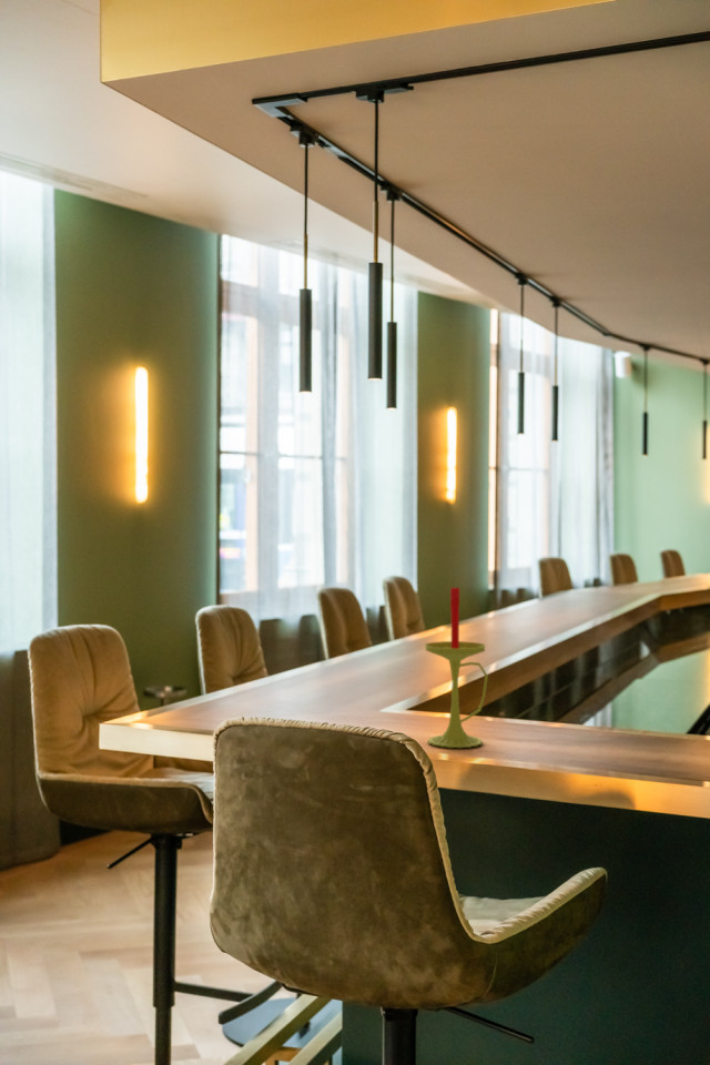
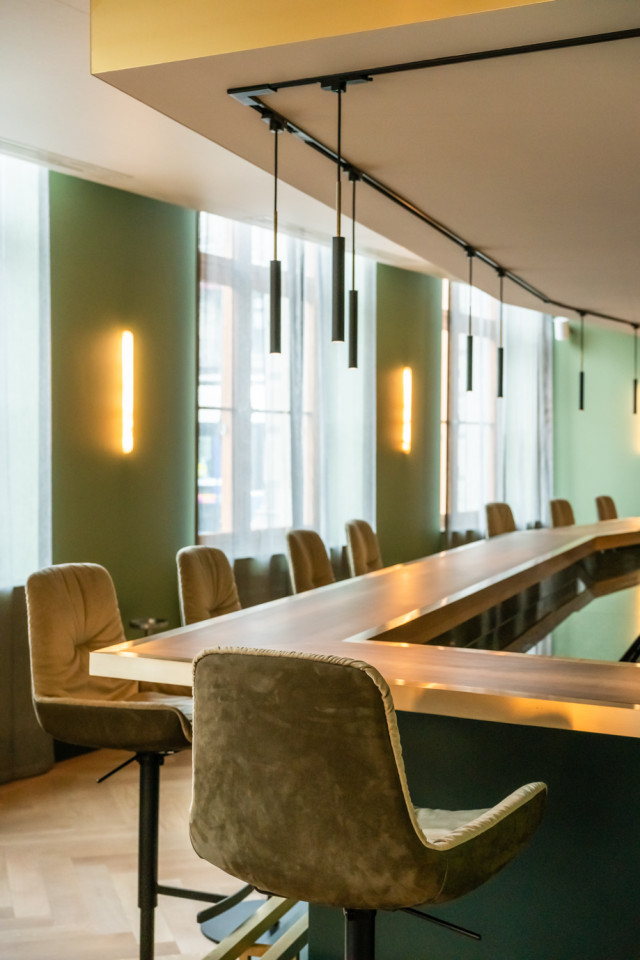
- candle [423,587,489,749]
